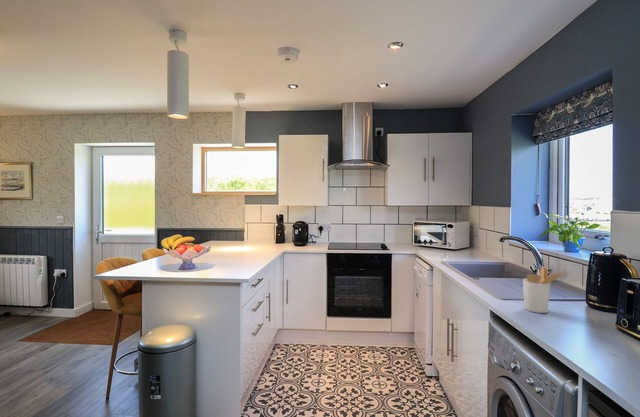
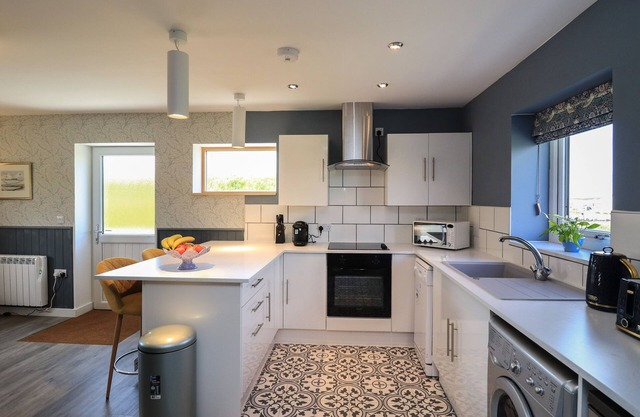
- utensil holder [522,265,566,314]
